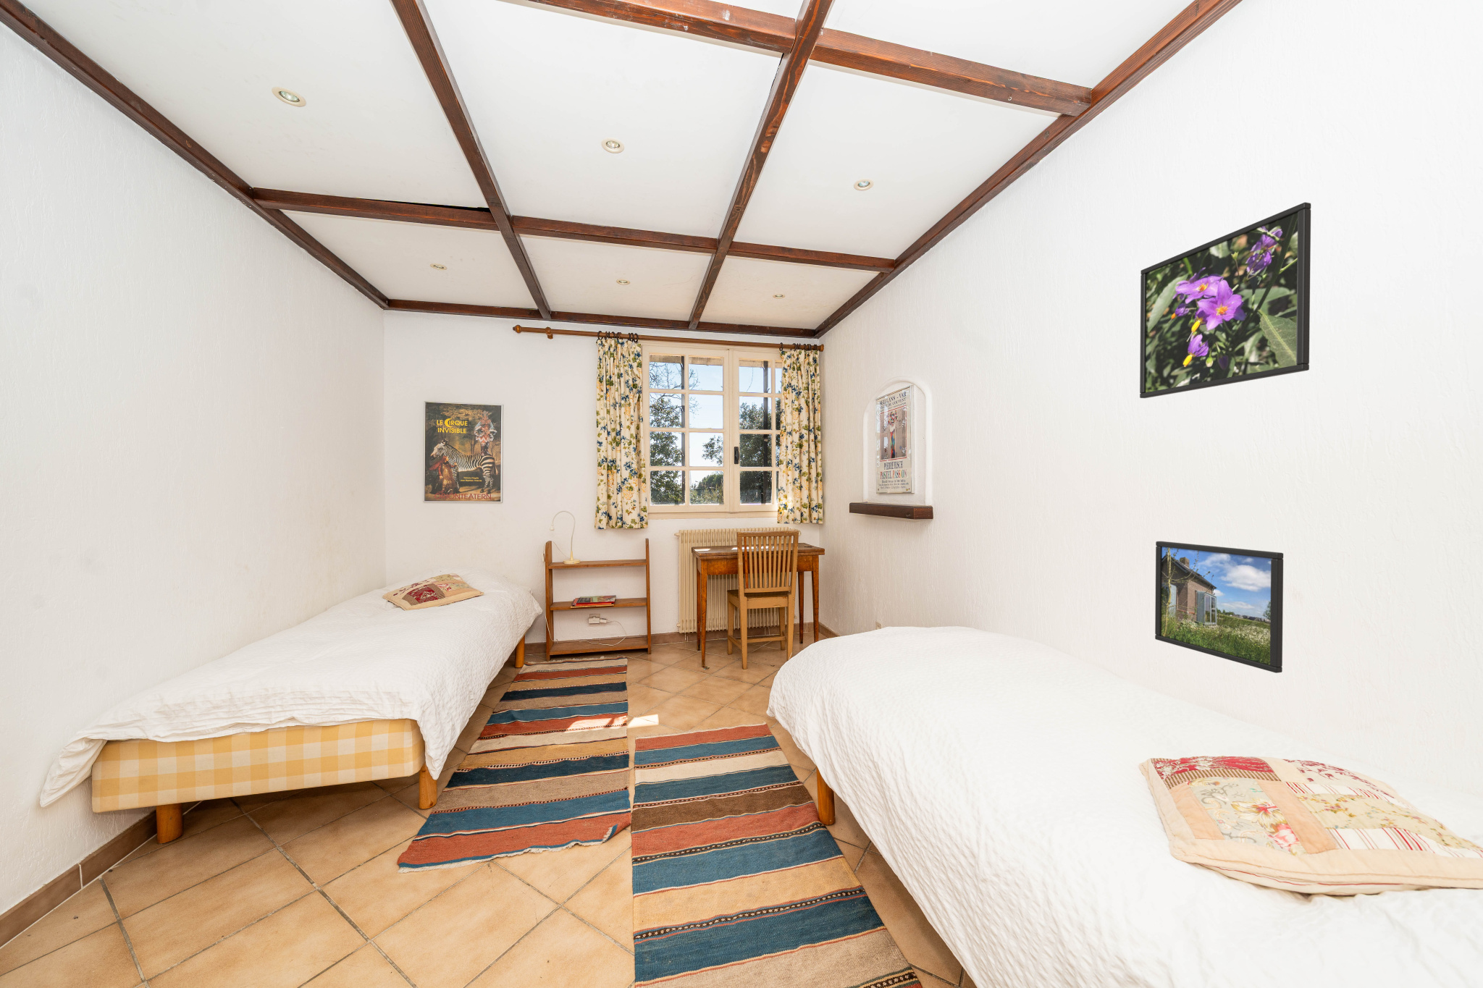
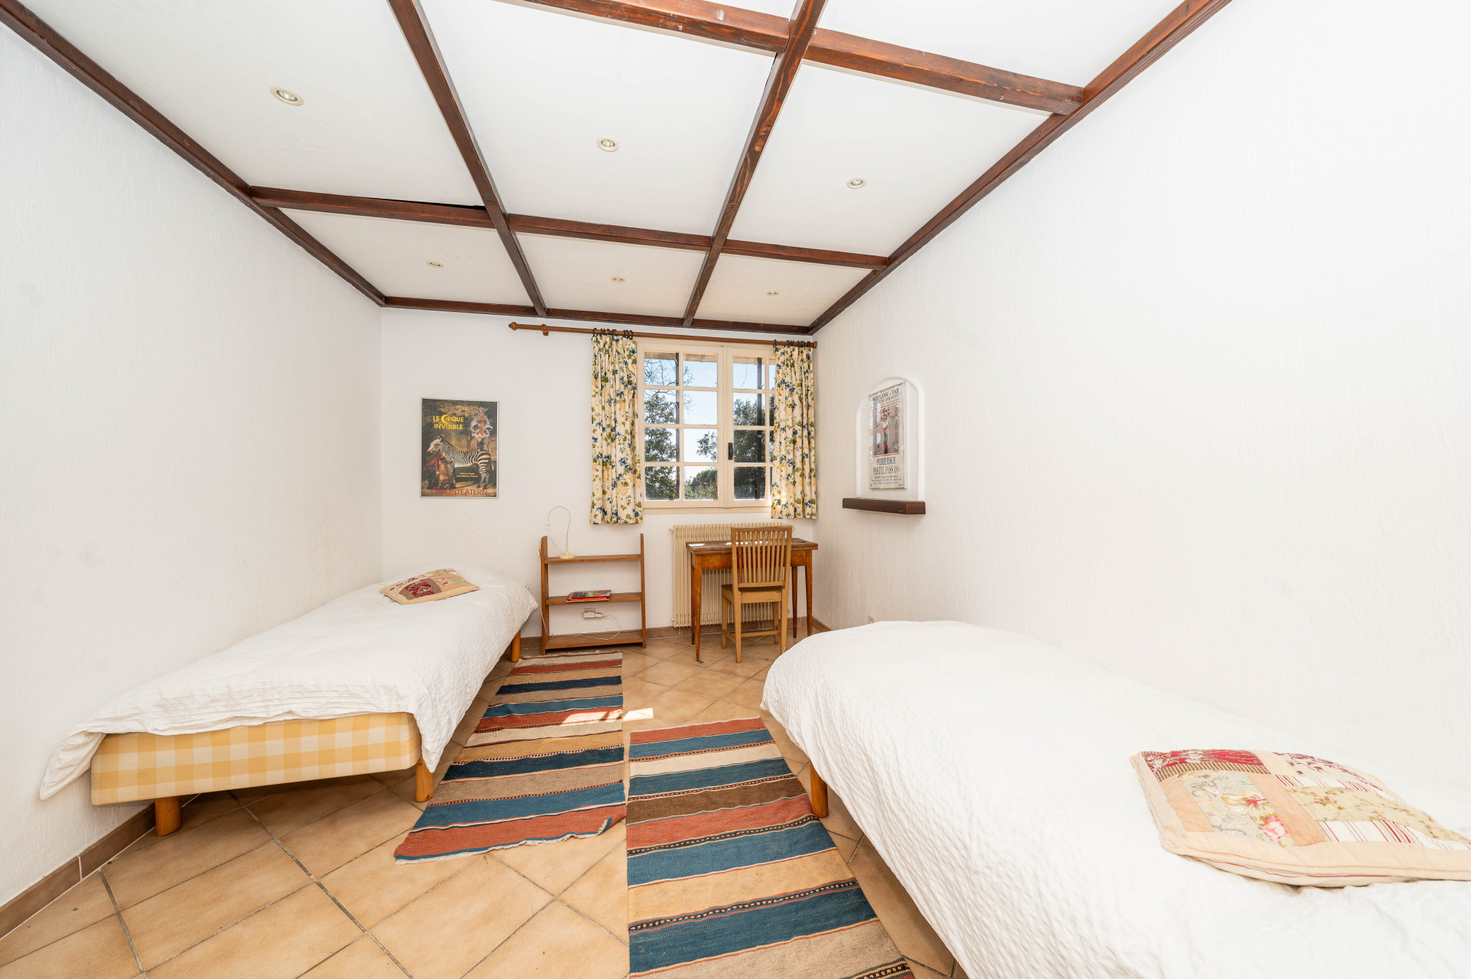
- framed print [1139,202,1311,399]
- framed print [1154,540,1283,674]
